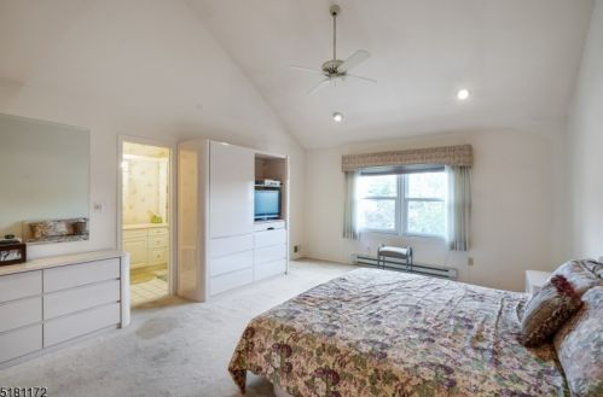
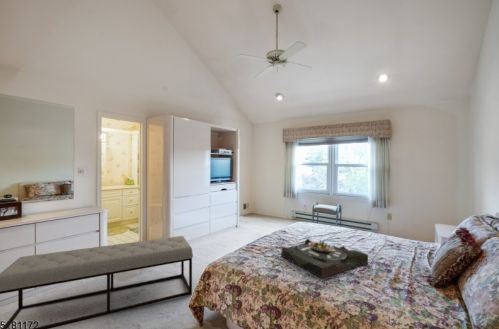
+ serving tray [280,238,369,279]
+ bench [0,235,194,329]
